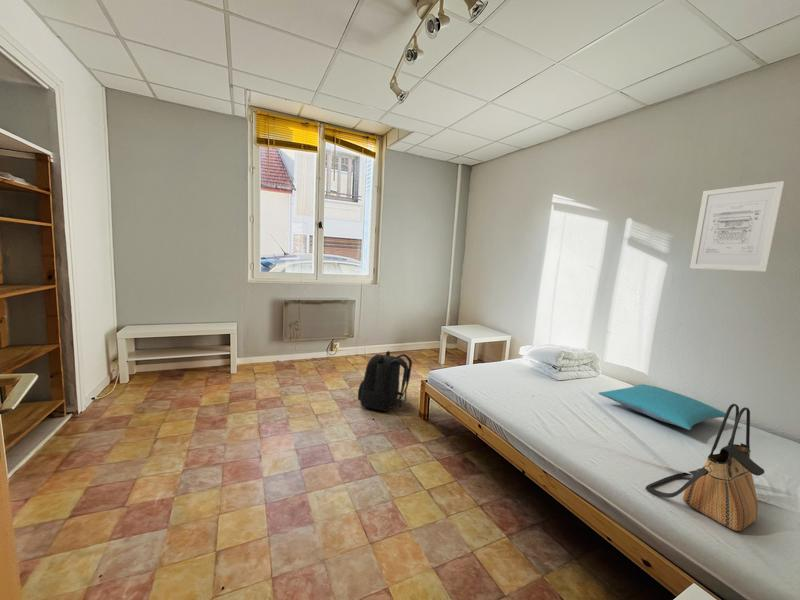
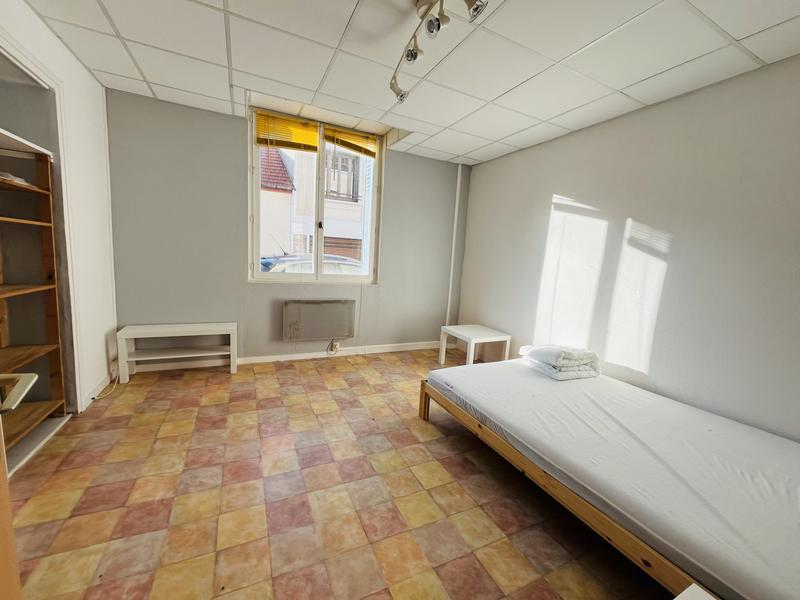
- wall art [689,180,786,273]
- pillow [597,383,726,431]
- backpack [357,350,413,412]
- tote bag [645,403,765,532]
